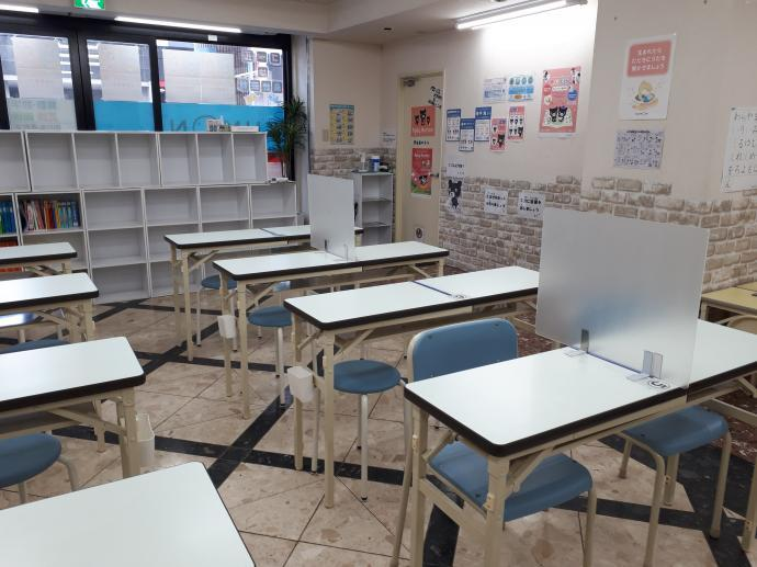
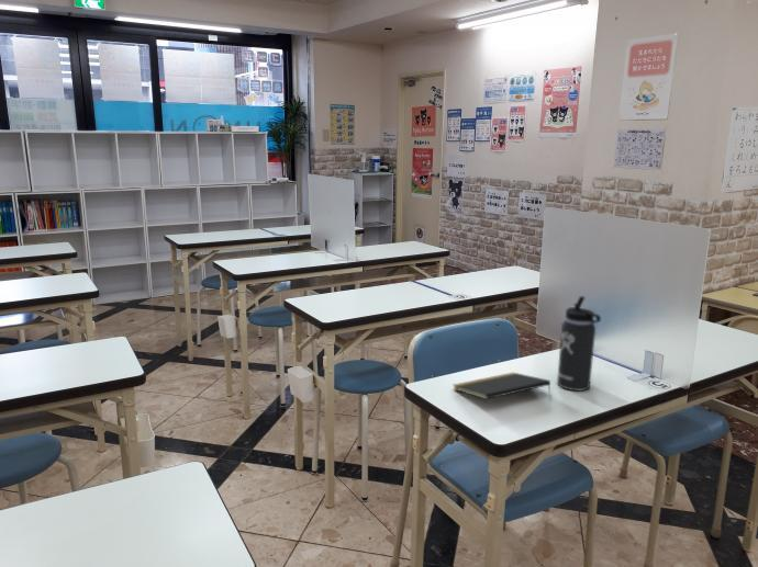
+ thermos bottle [556,295,602,392]
+ notepad [453,372,551,400]
